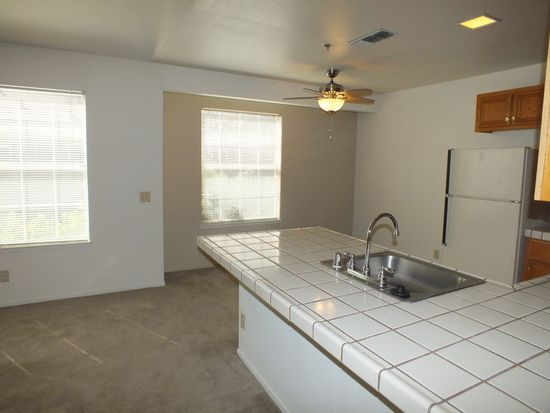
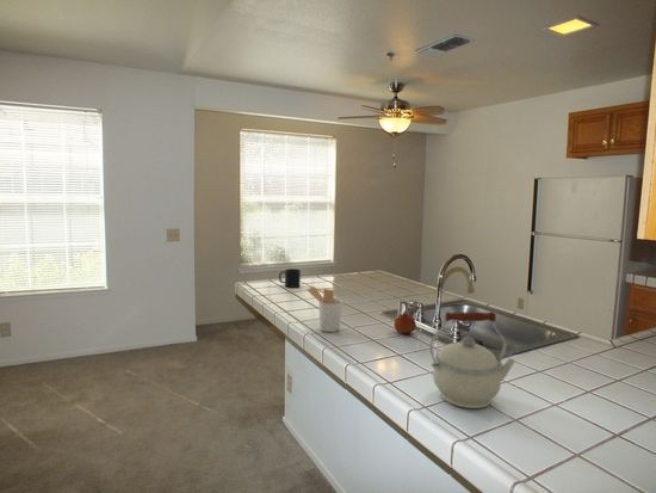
+ fruit [392,313,417,335]
+ mug [278,267,302,289]
+ utensil holder [307,285,342,333]
+ kettle [428,310,516,409]
